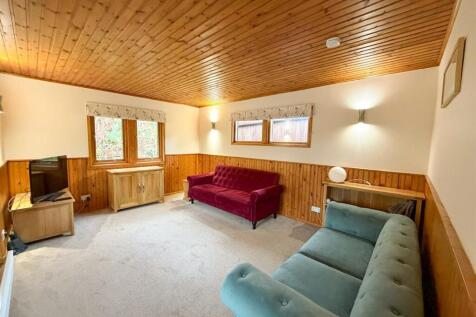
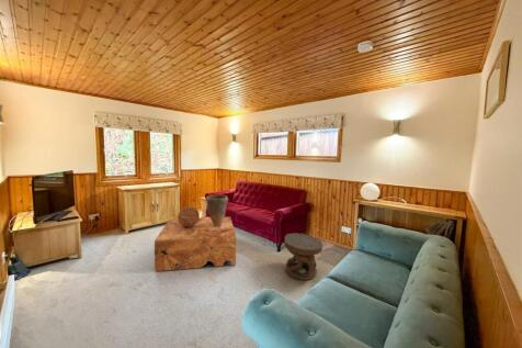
+ coffee table [154,216,237,272]
+ decorative globe [177,205,201,227]
+ carved stool [283,232,324,281]
+ decorative urn [205,194,229,227]
